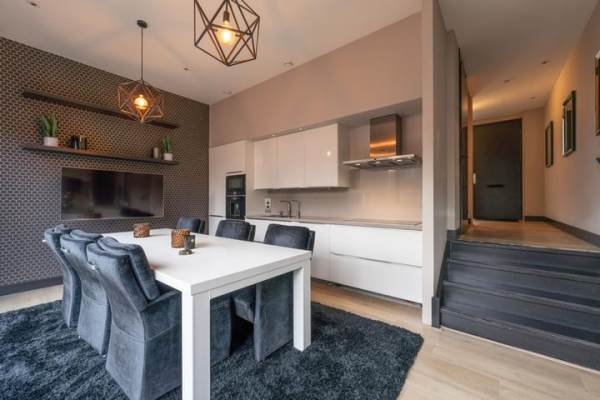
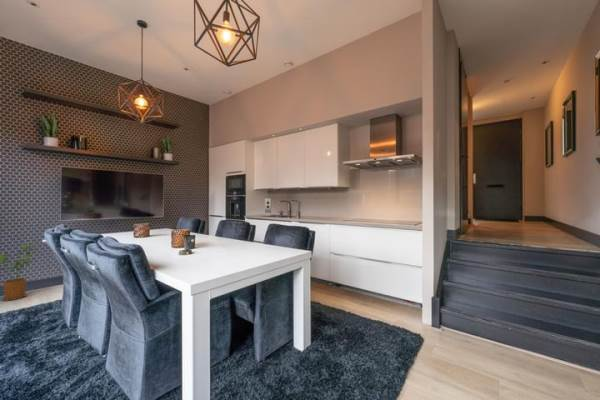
+ house plant [0,244,39,302]
